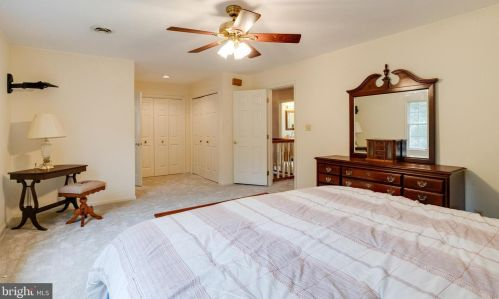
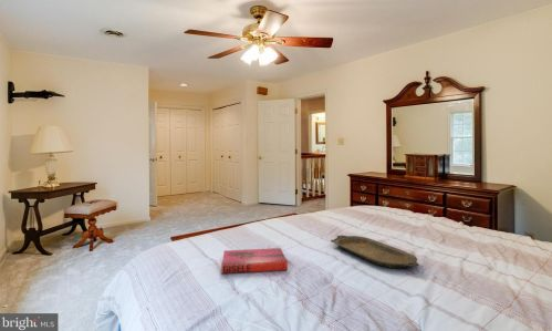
+ serving tray [330,235,419,269]
+ hardback book [221,247,289,275]
